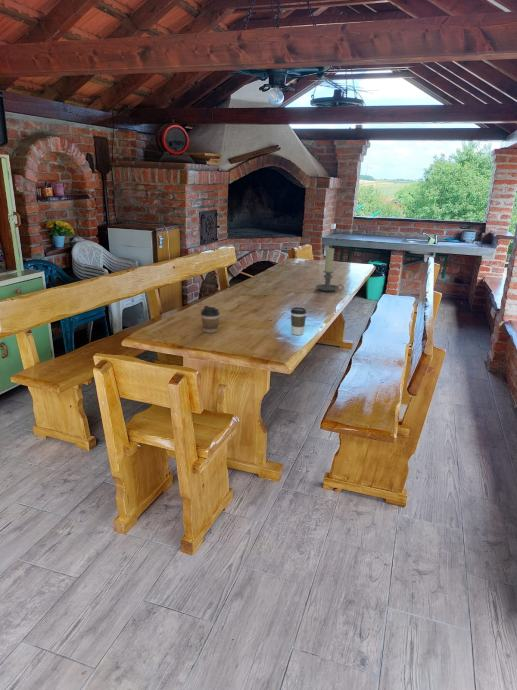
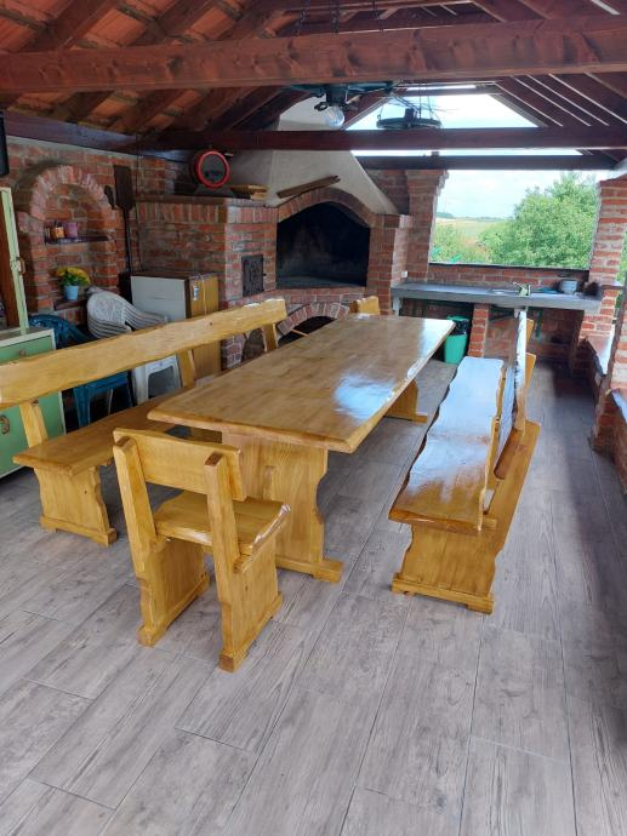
- candle holder [315,246,345,292]
- coffee cup [290,306,308,336]
- coffee cup [200,305,221,334]
